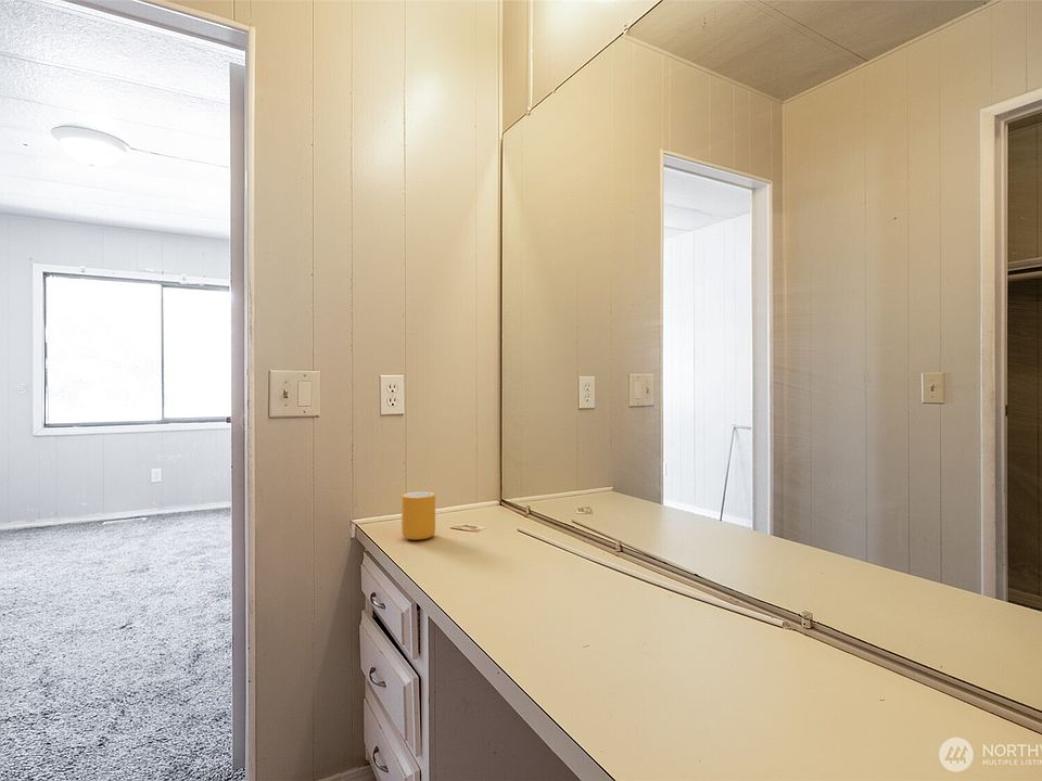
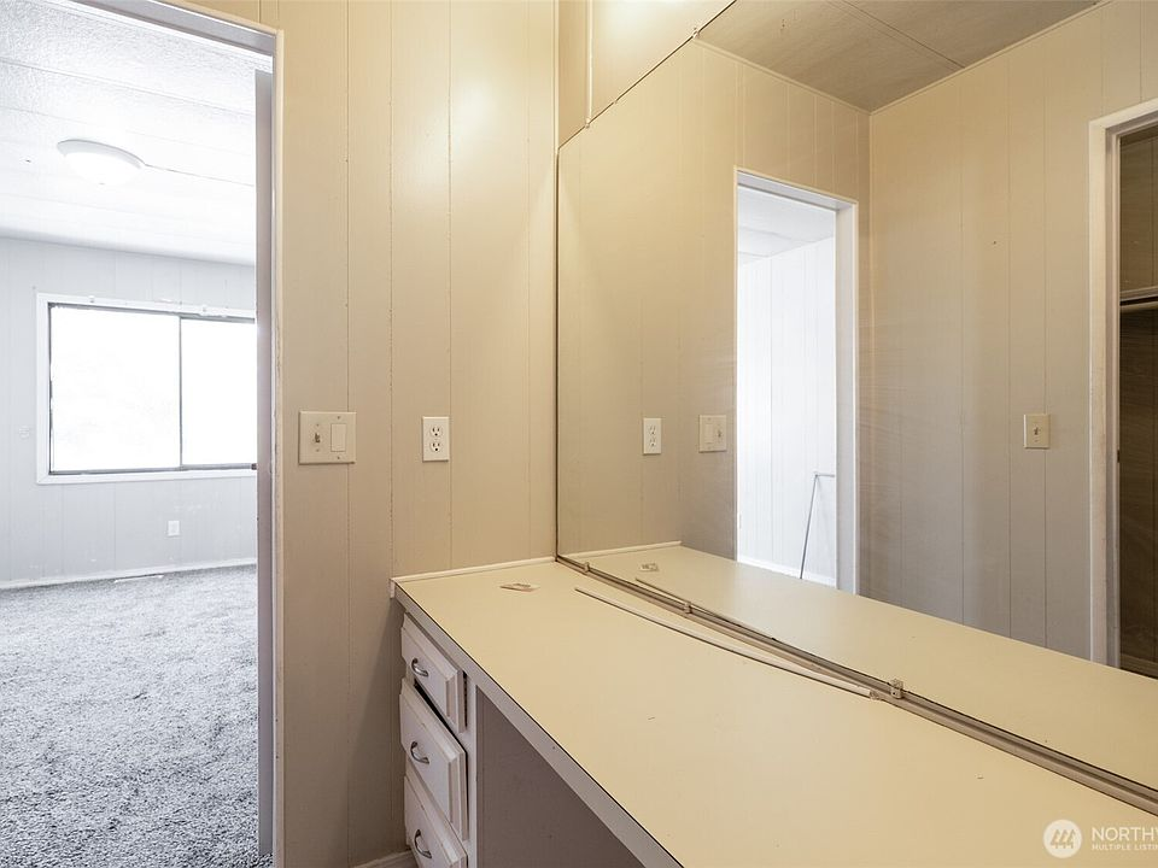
- mug [401,490,436,541]
